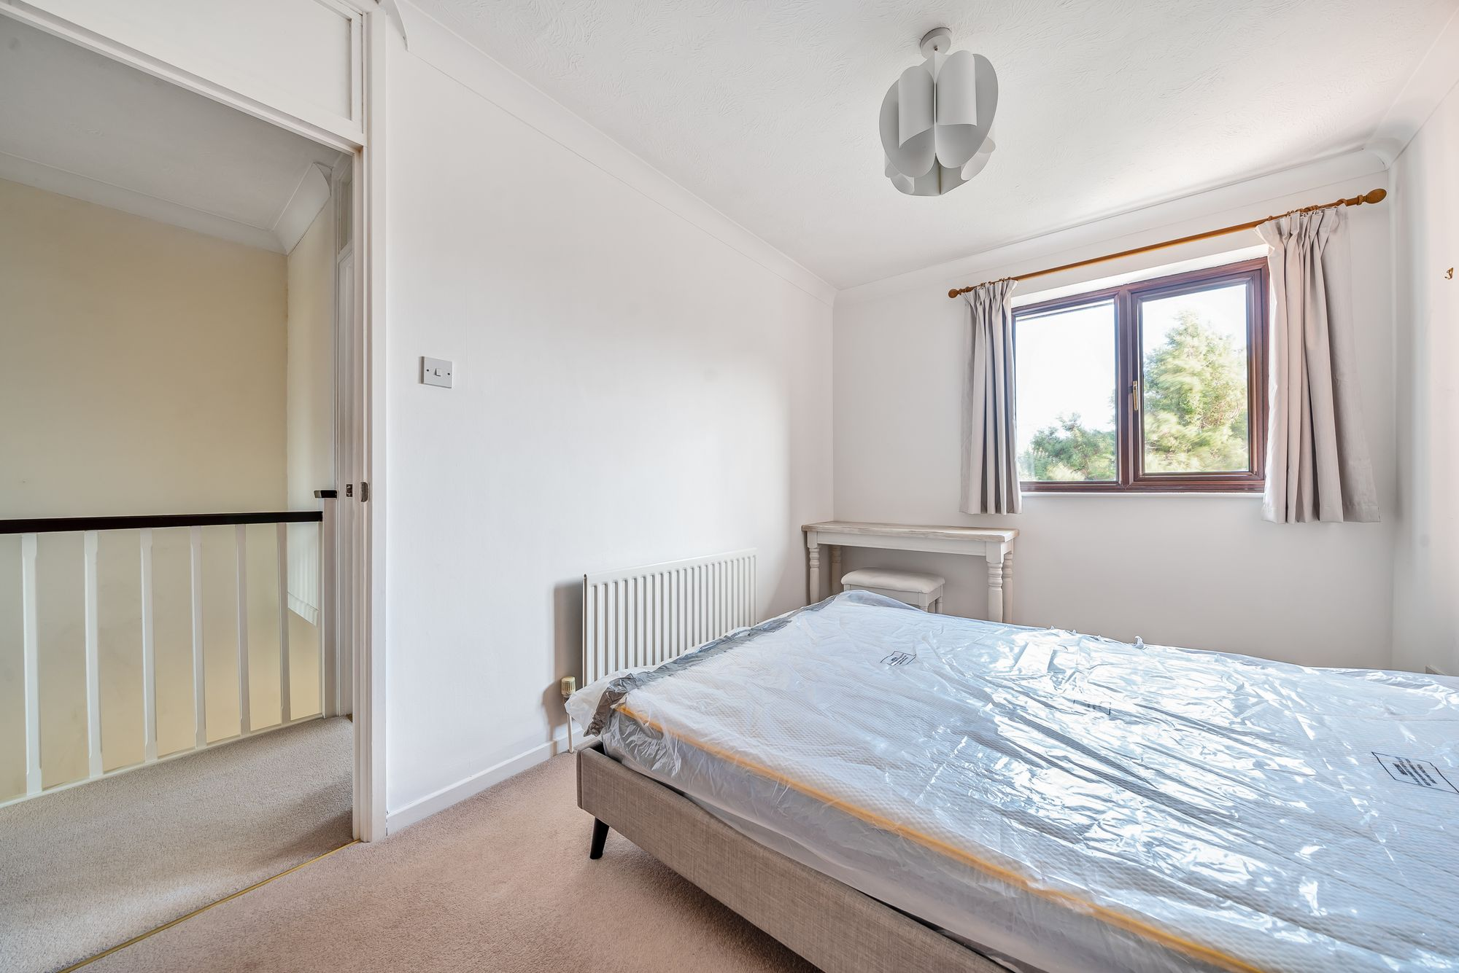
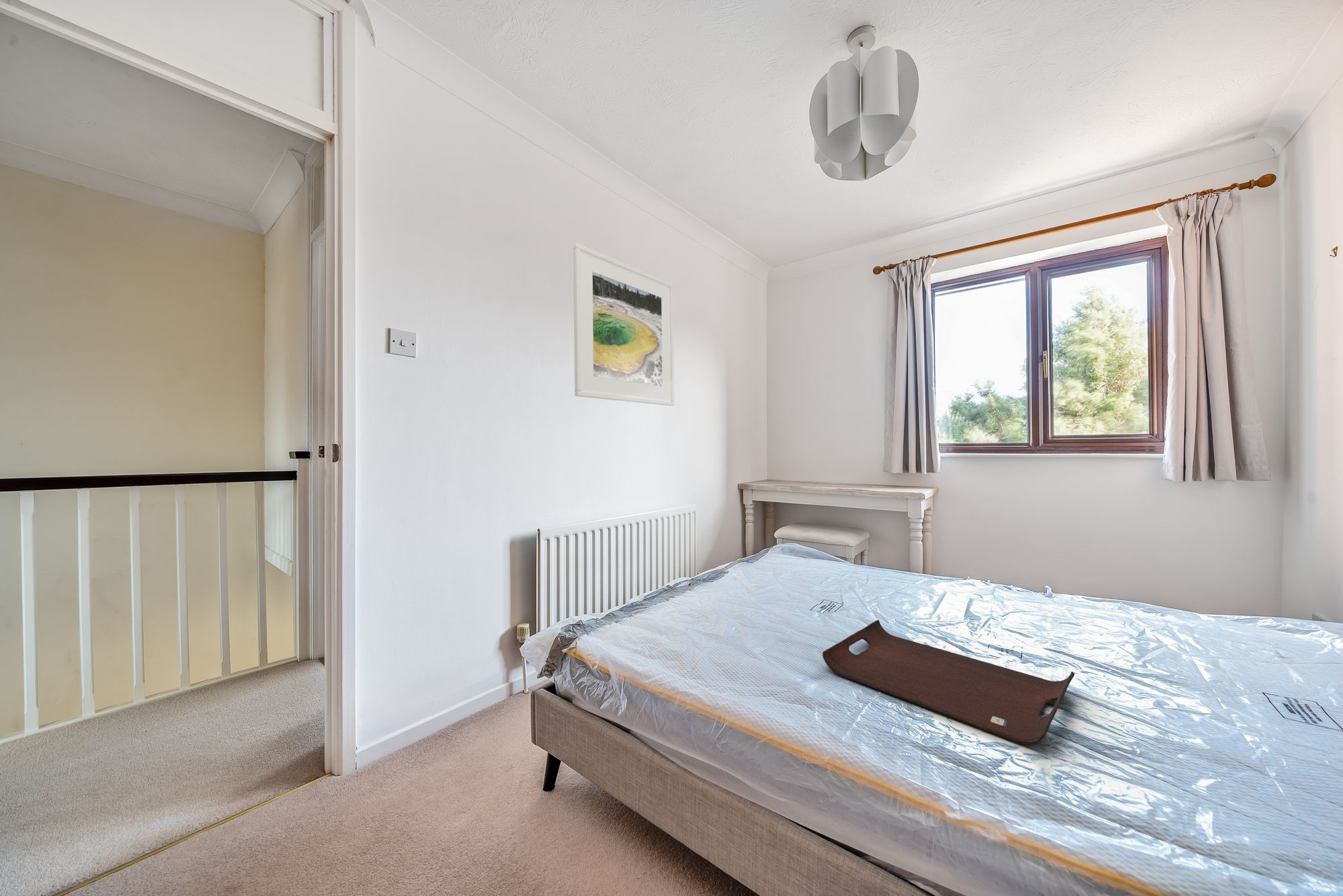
+ serving tray [822,619,1075,745]
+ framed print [573,242,675,407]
